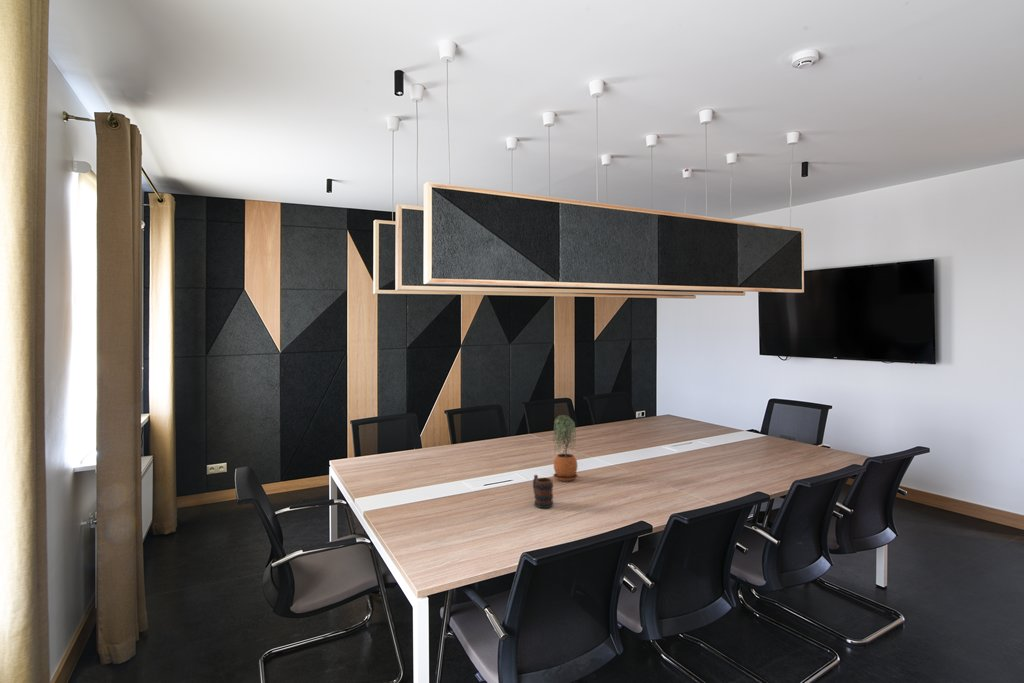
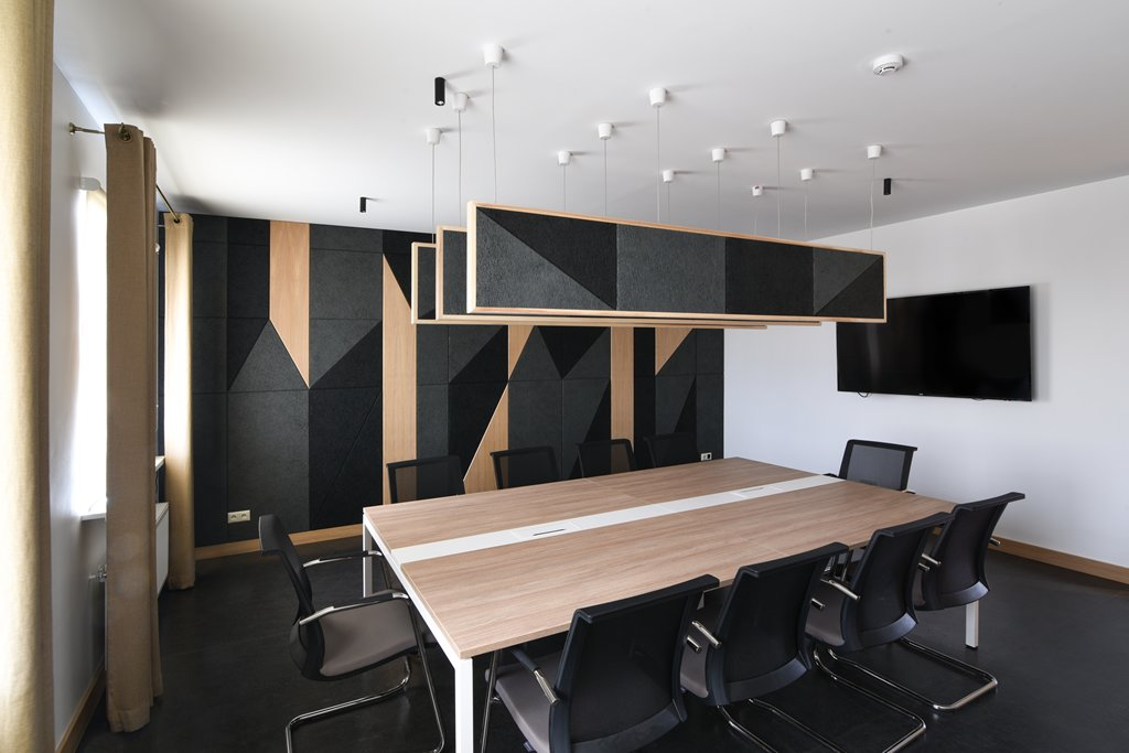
- mug [532,474,554,509]
- potted plant [552,414,579,482]
